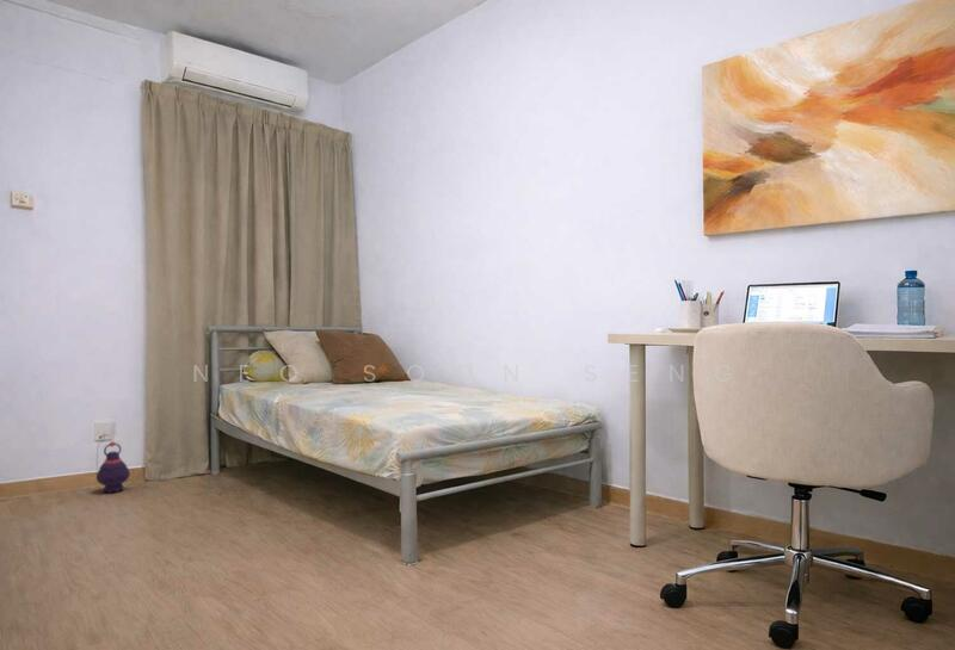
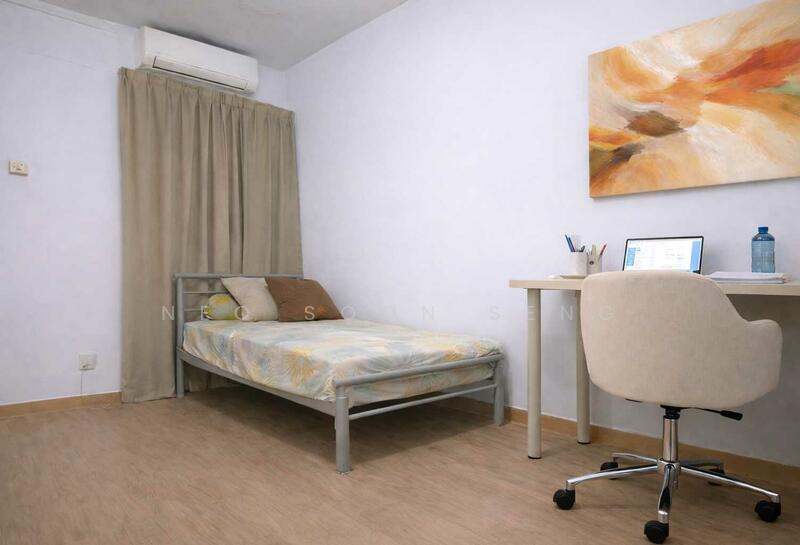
- lantern [96,440,131,494]
